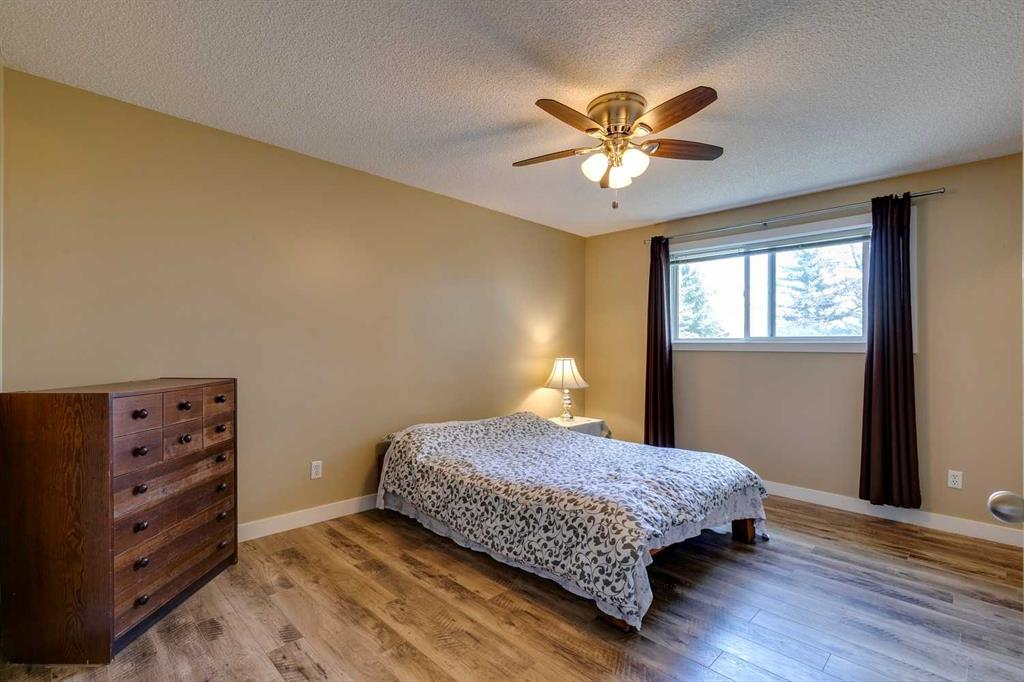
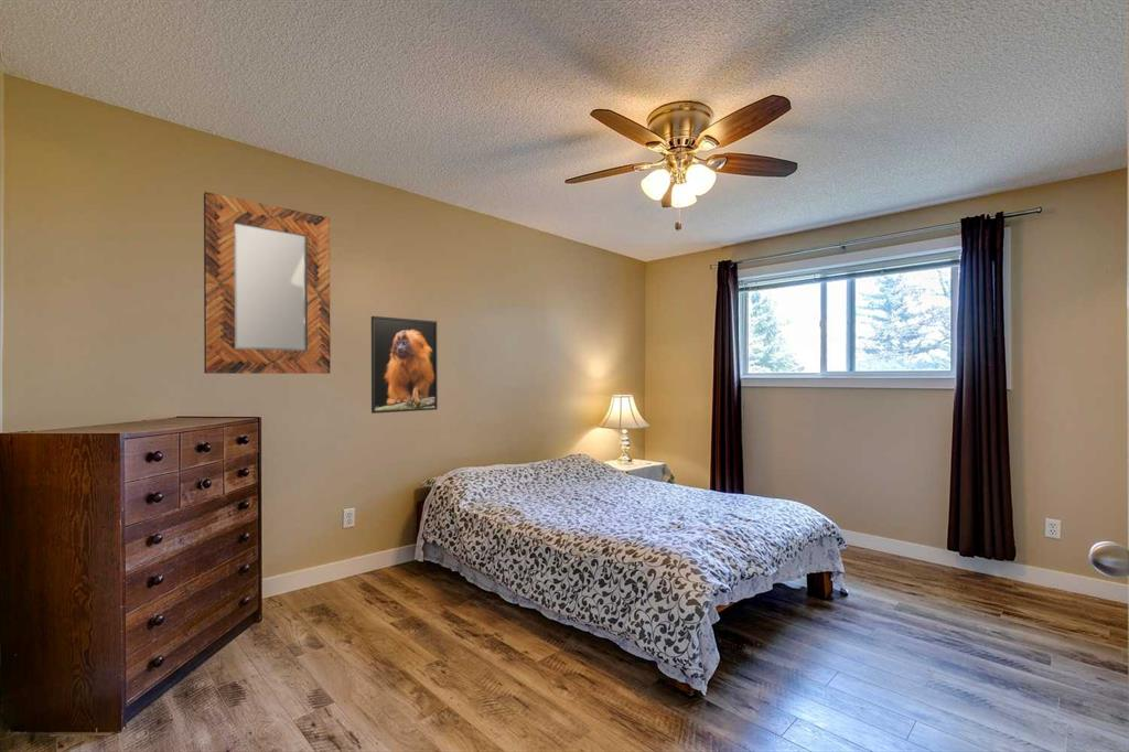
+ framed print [370,315,439,415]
+ home mirror [203,191,332,375]
